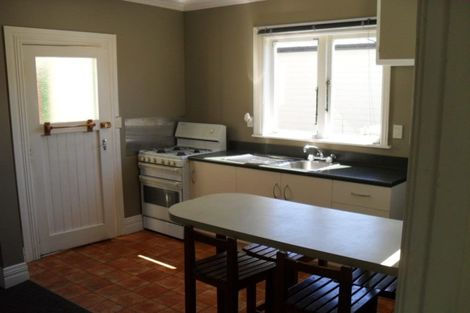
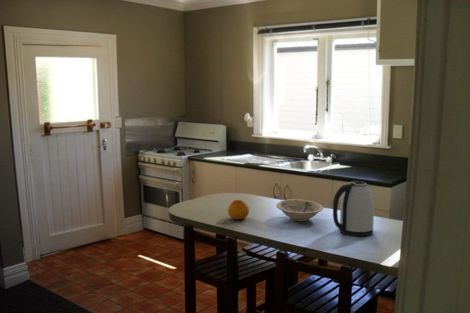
+ kettle [332,180,375,237]
+ bowl [275,198,324,222]
+ fruit [227,199,250,220]
